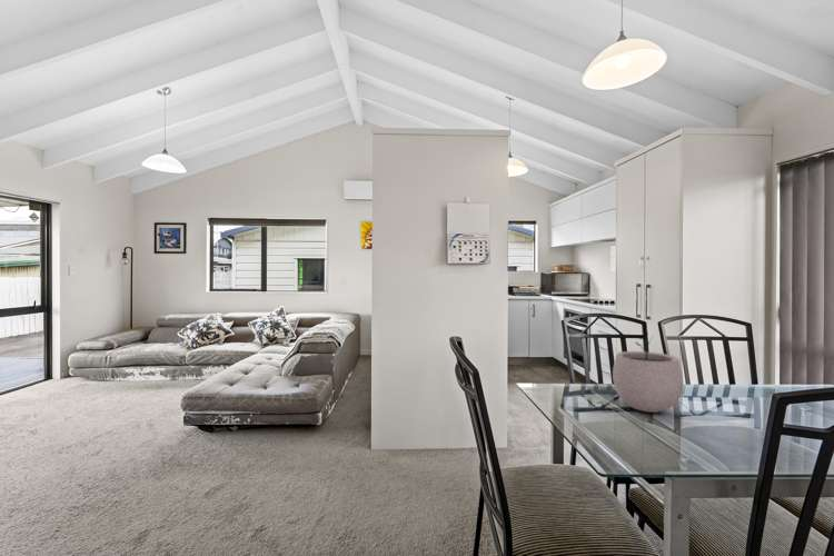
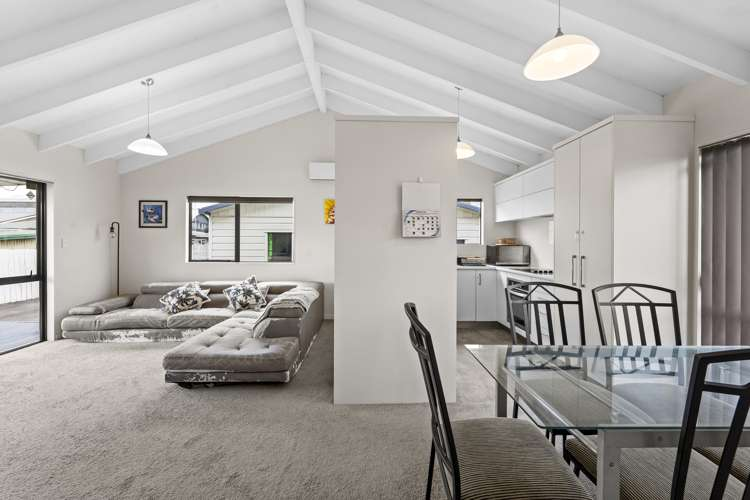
- plant pot [612,331,685,414]
